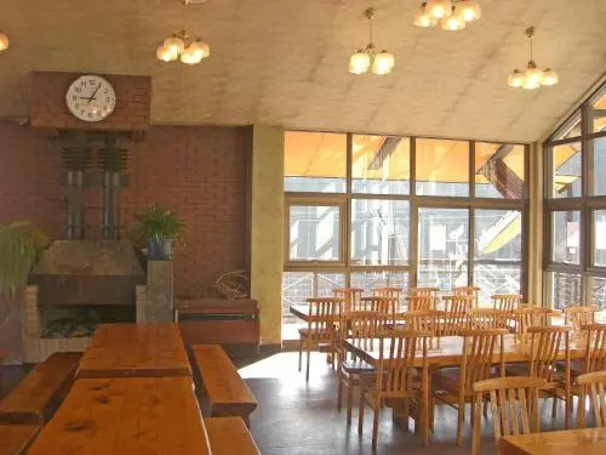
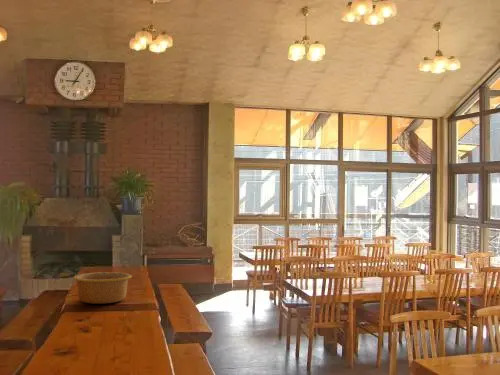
+ bowl [72,271,133,305]
